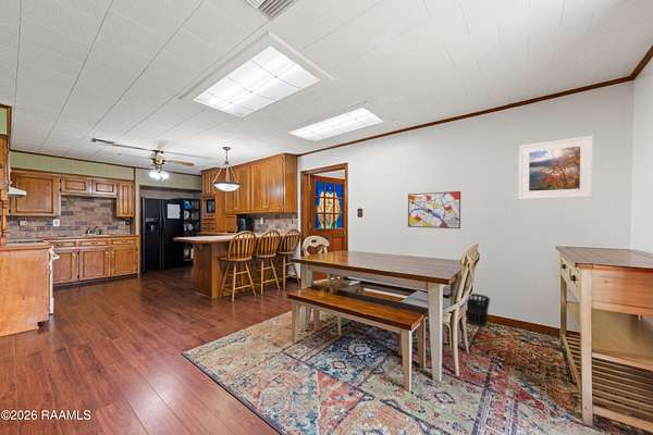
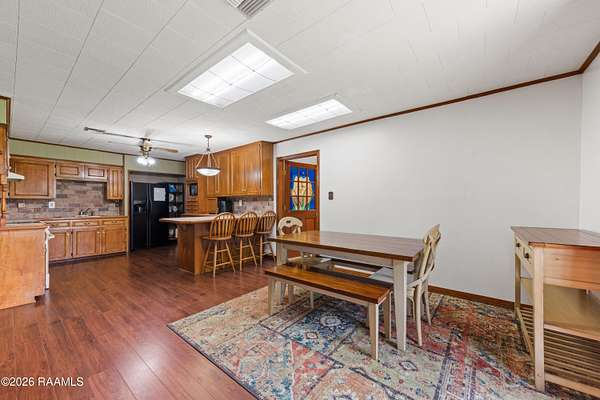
- wastebasket [466,293,491,327]
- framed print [518,135,594,201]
- wall art [407,190,461,229]
